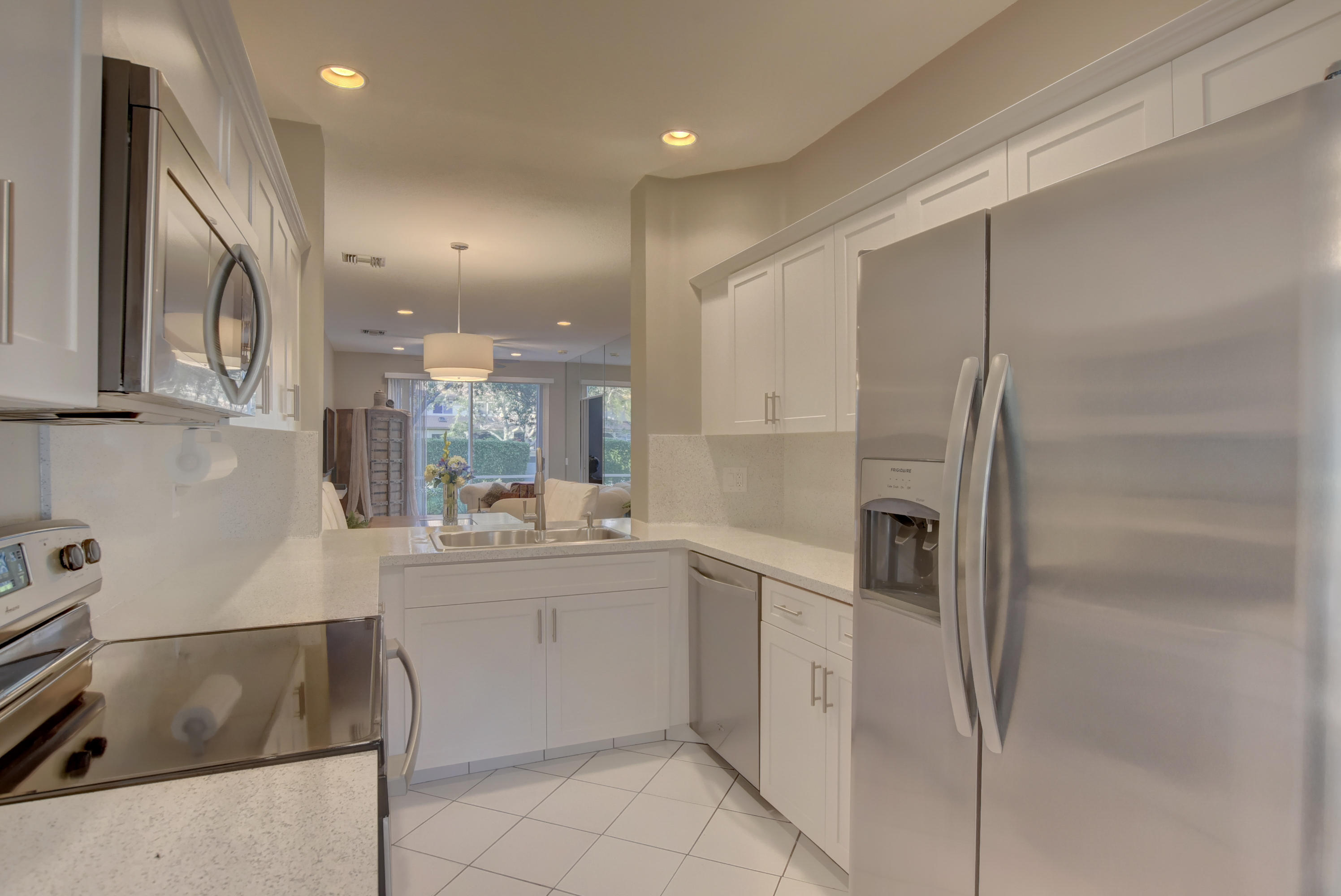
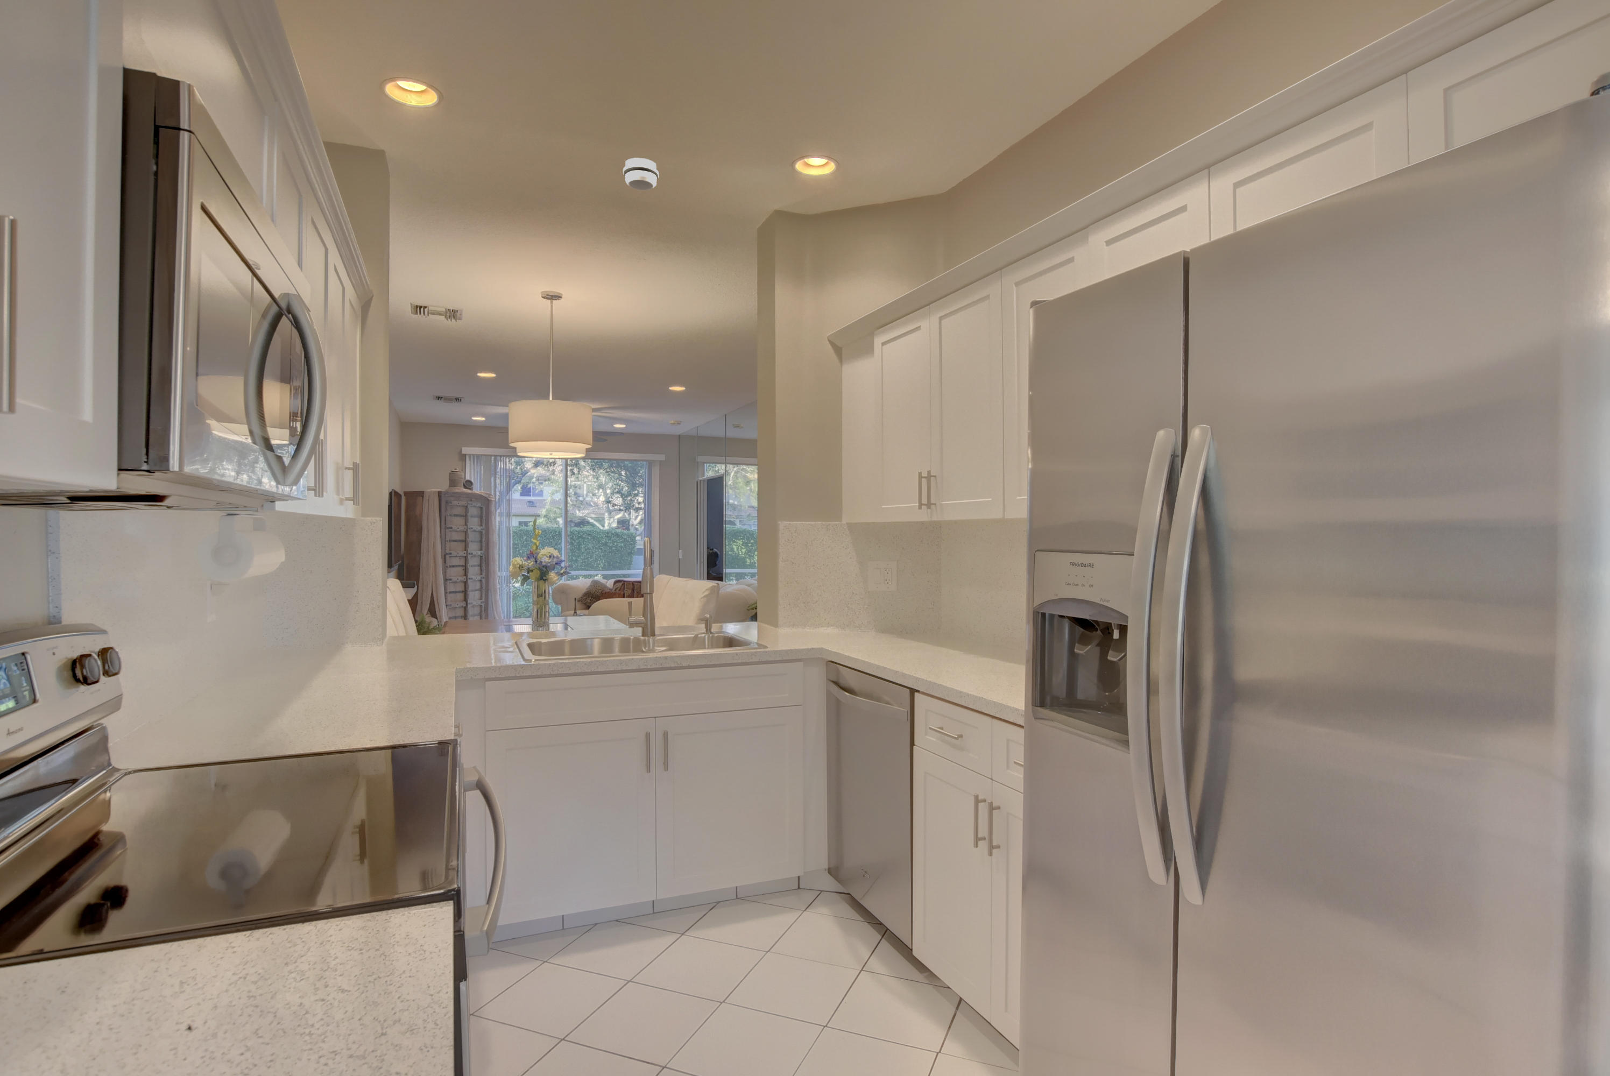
+ smoke detector [623,157,659,191]
